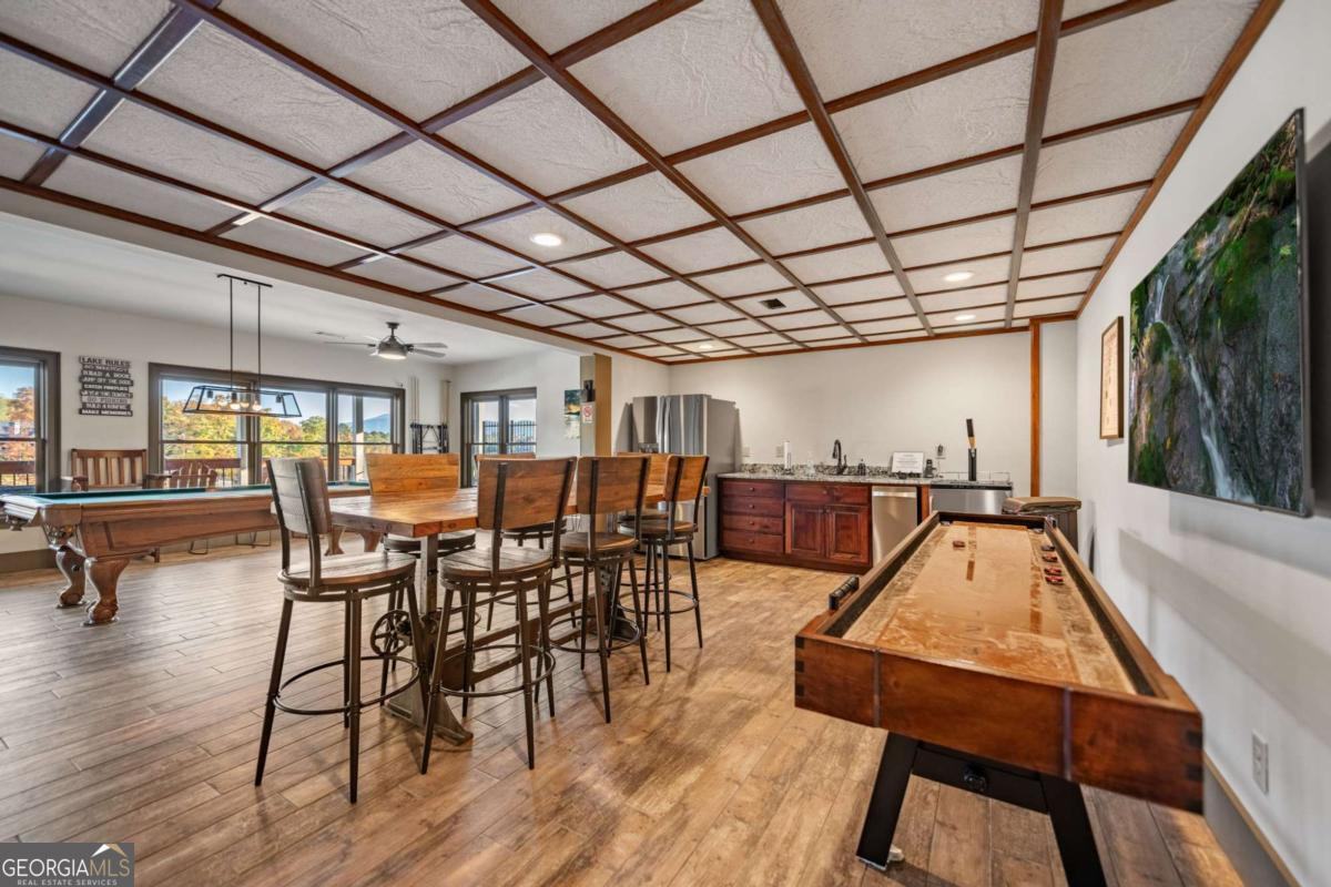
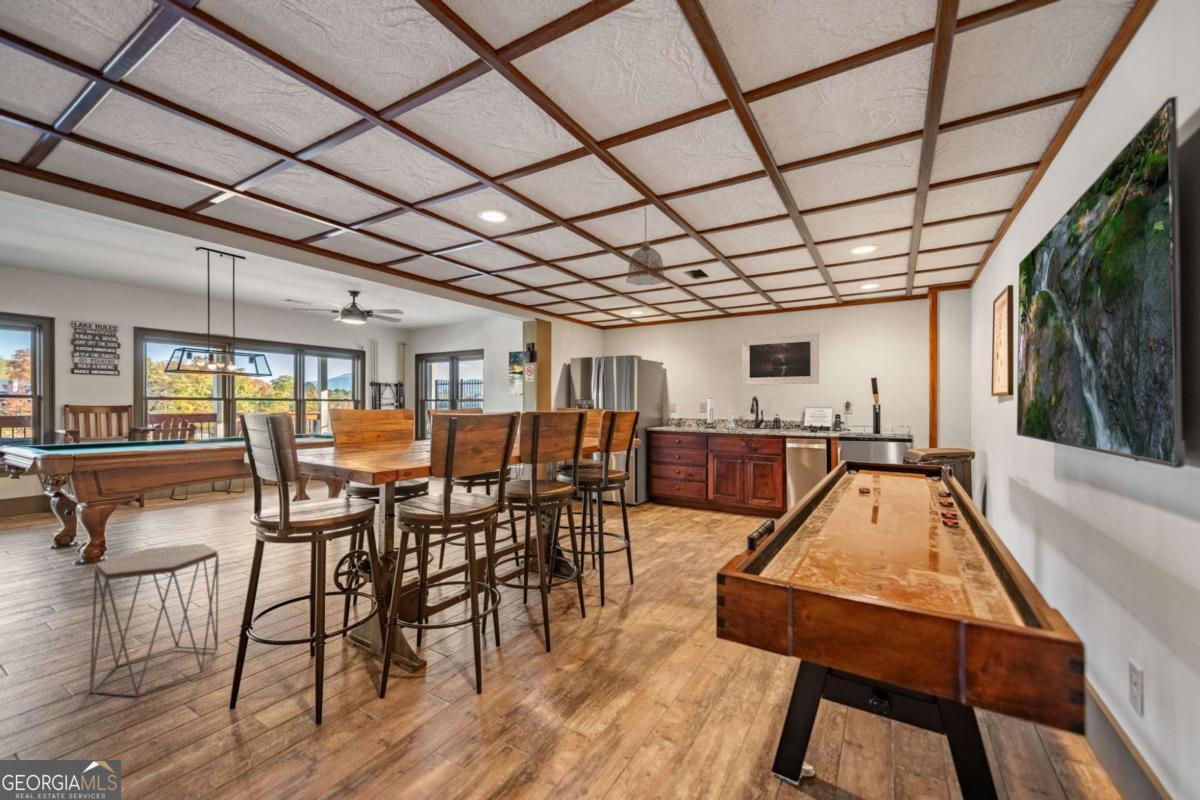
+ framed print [741,332,820,386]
+ pendant lamp [625,206,667,286]
+ side table [88,542,220,698]
